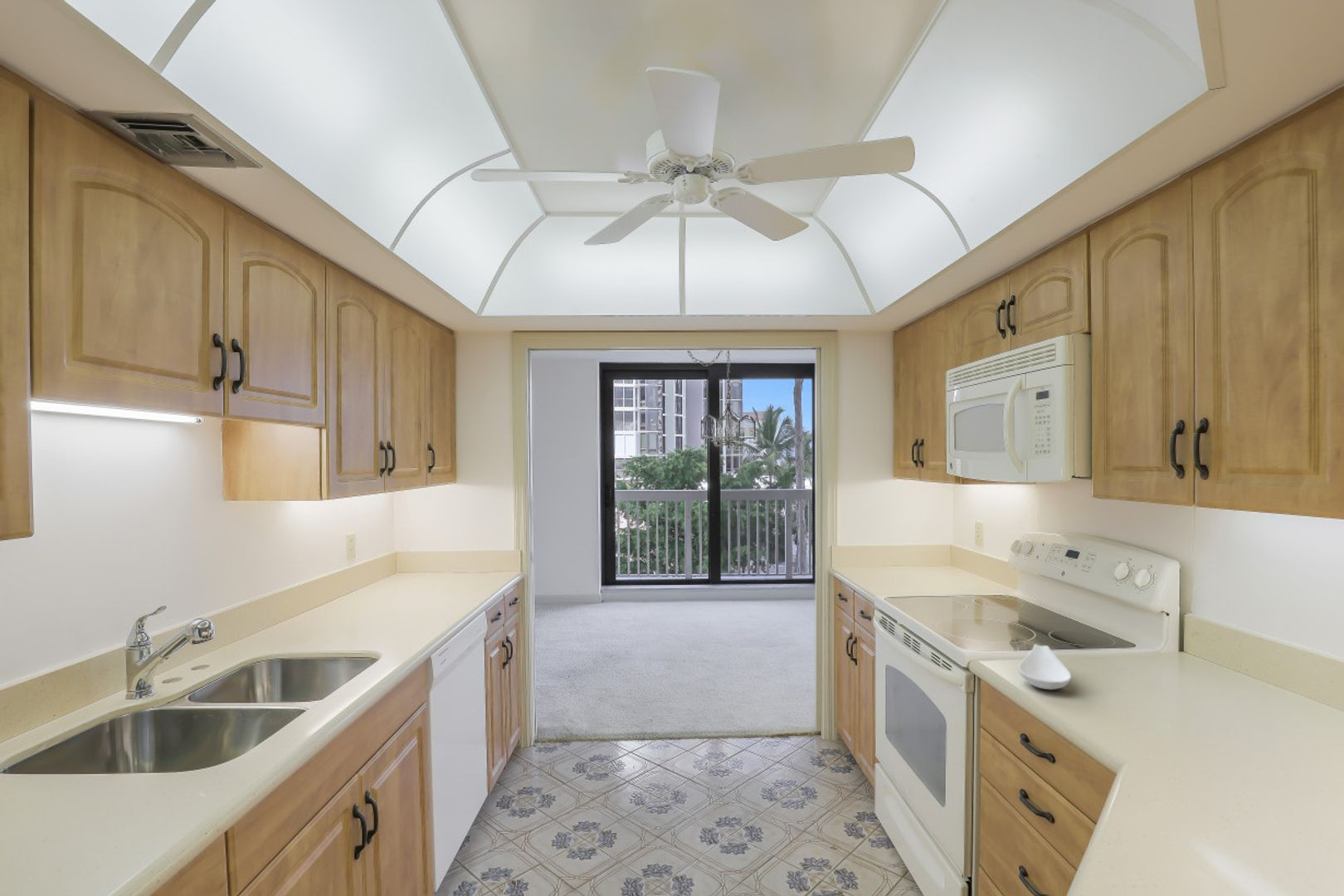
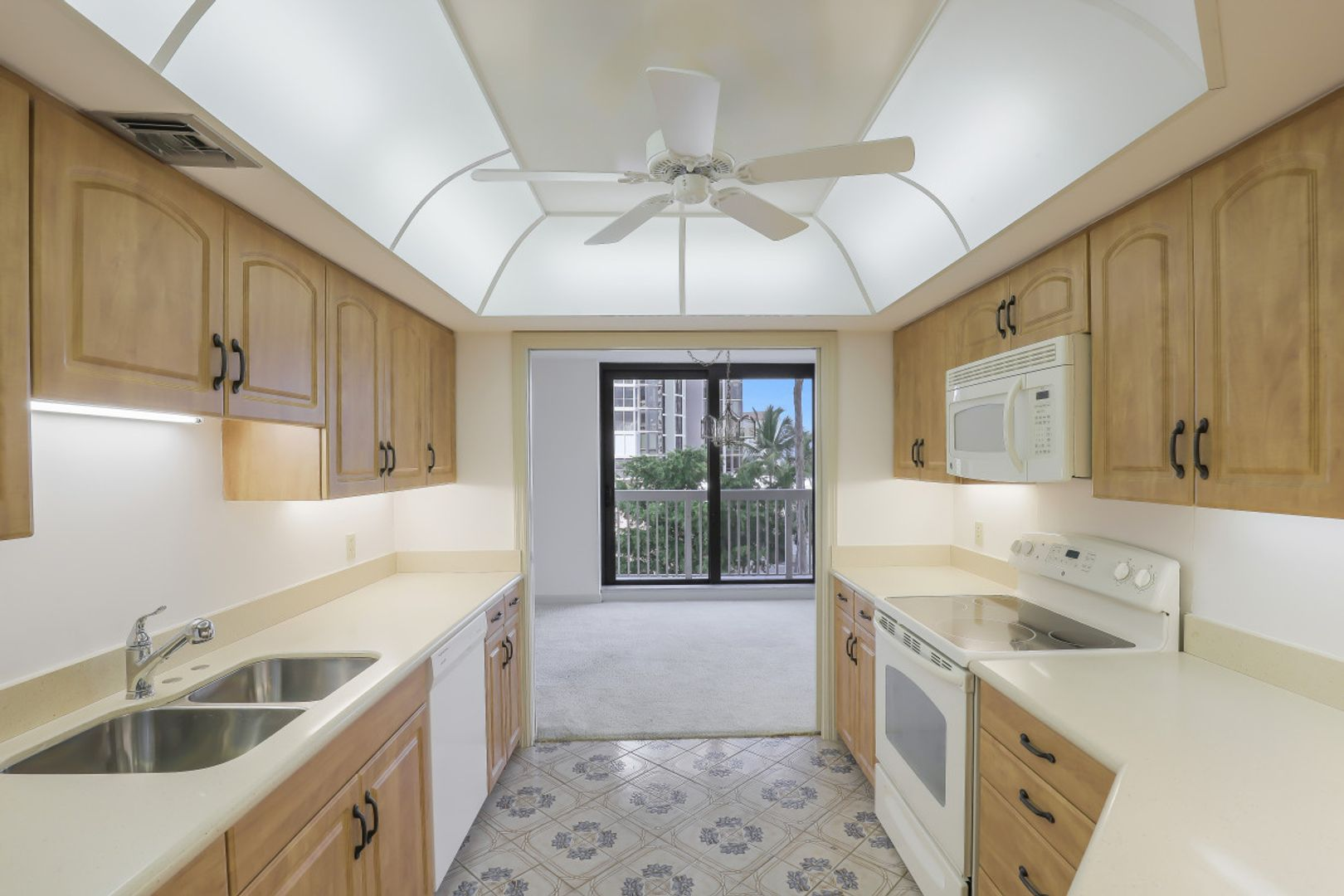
- spoon rest [1017,644,1073,690]
